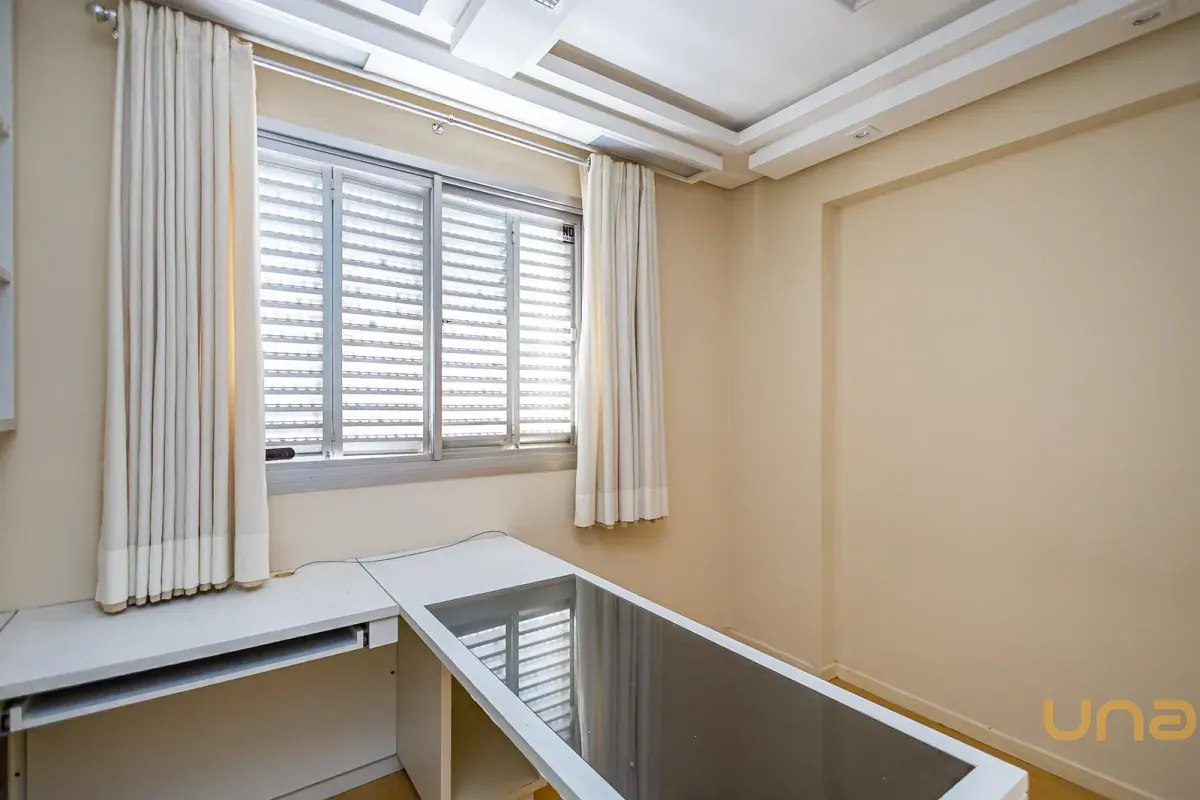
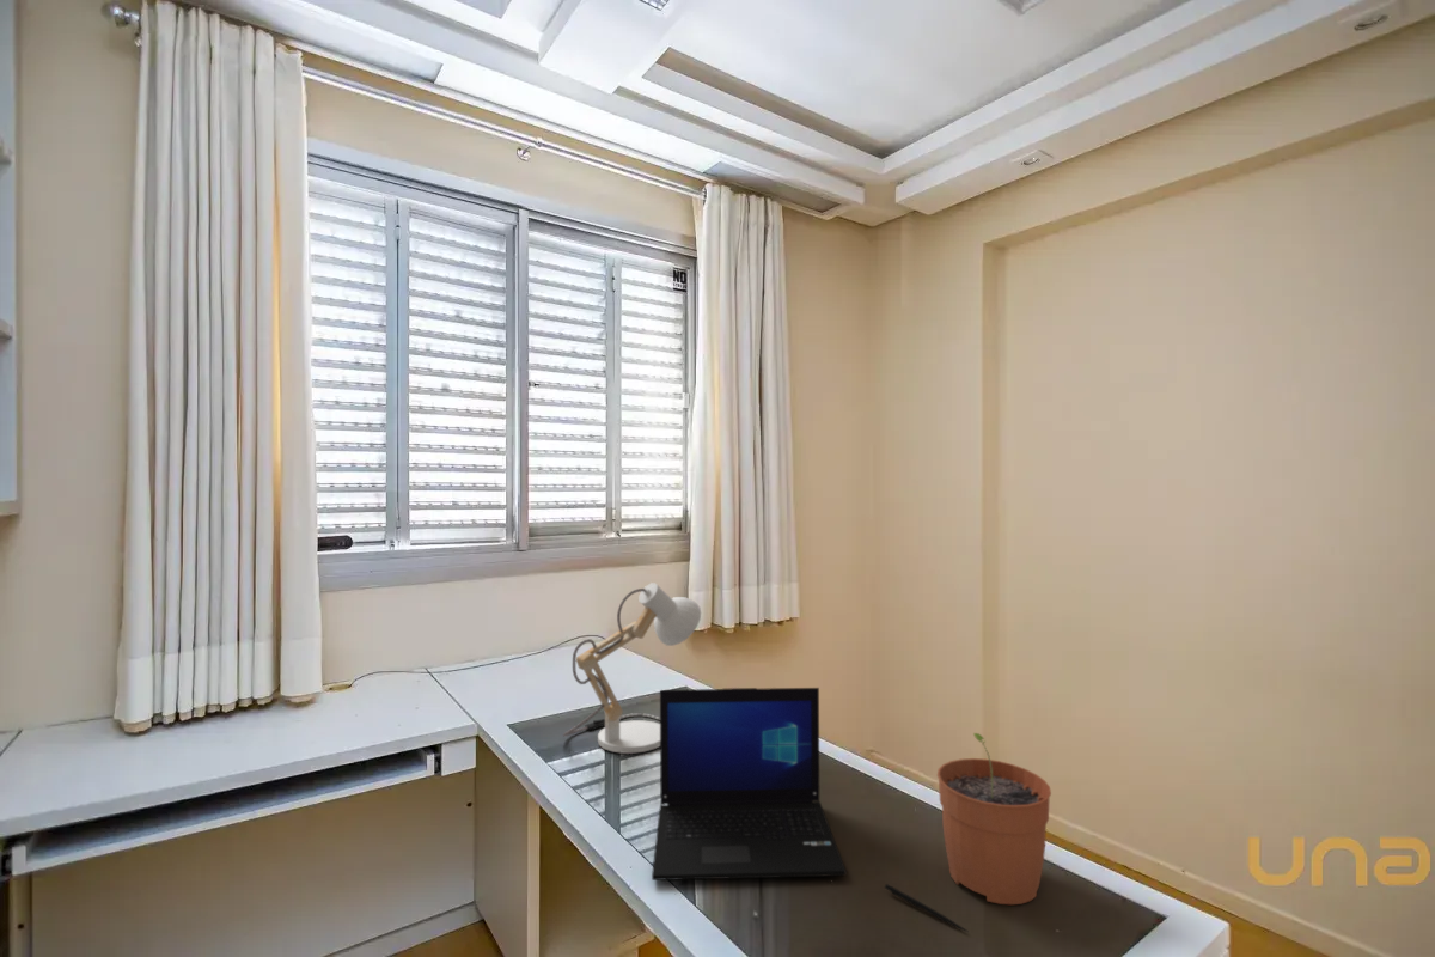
+ laptop [651,687,848,882]
+ plant pot [936,732,1052,906]
+ desk lamp [562,581,702,755]
+ pen [884,883,969,933]
